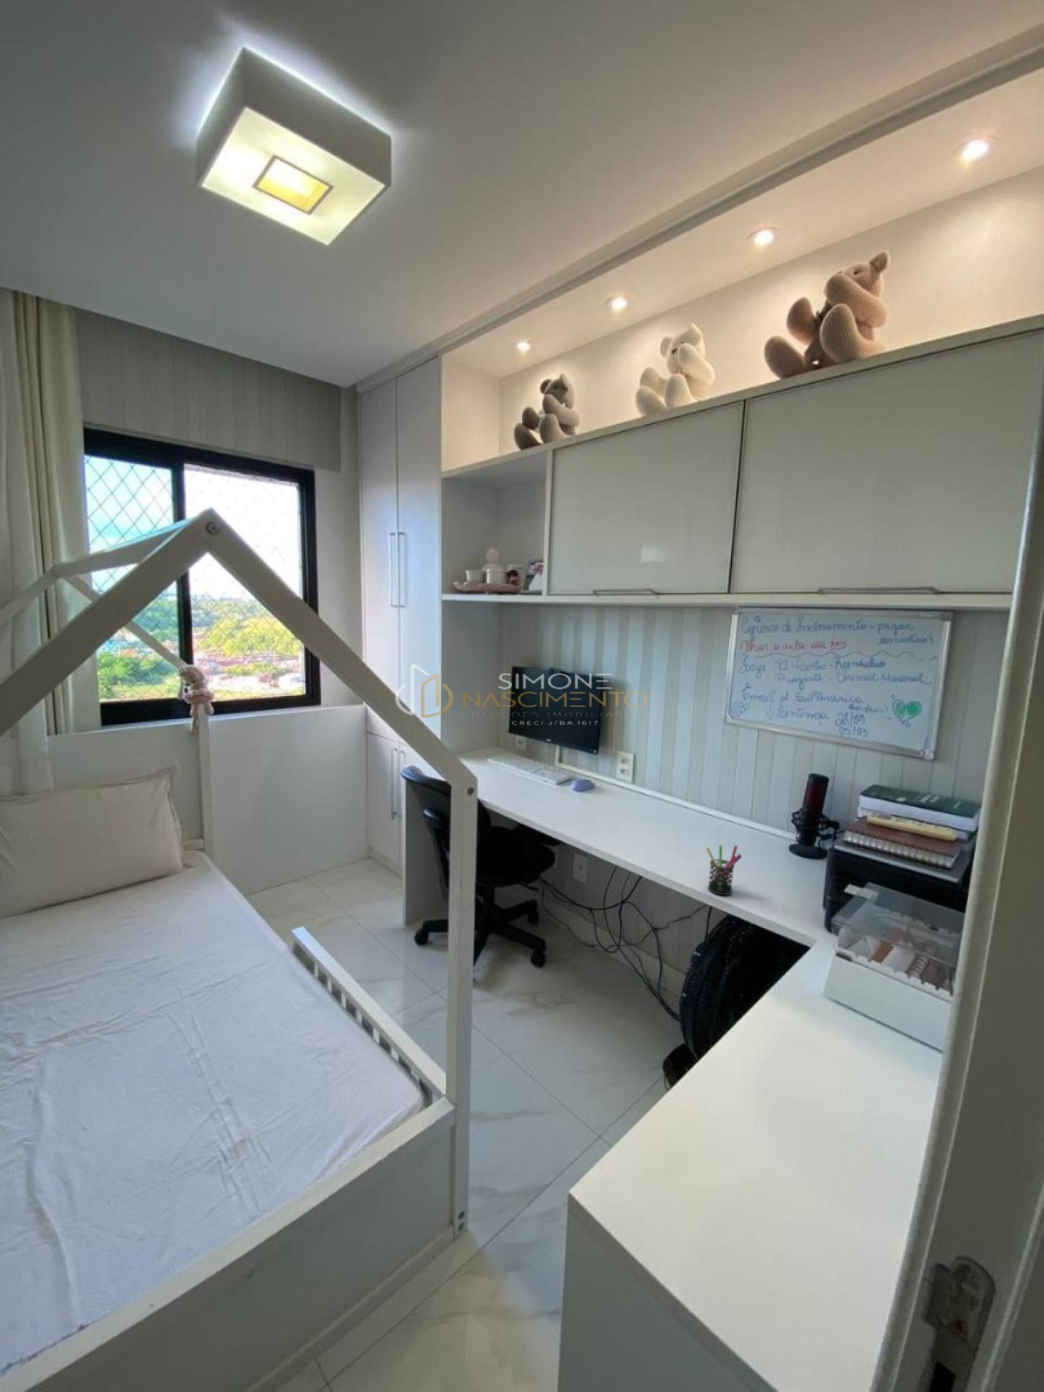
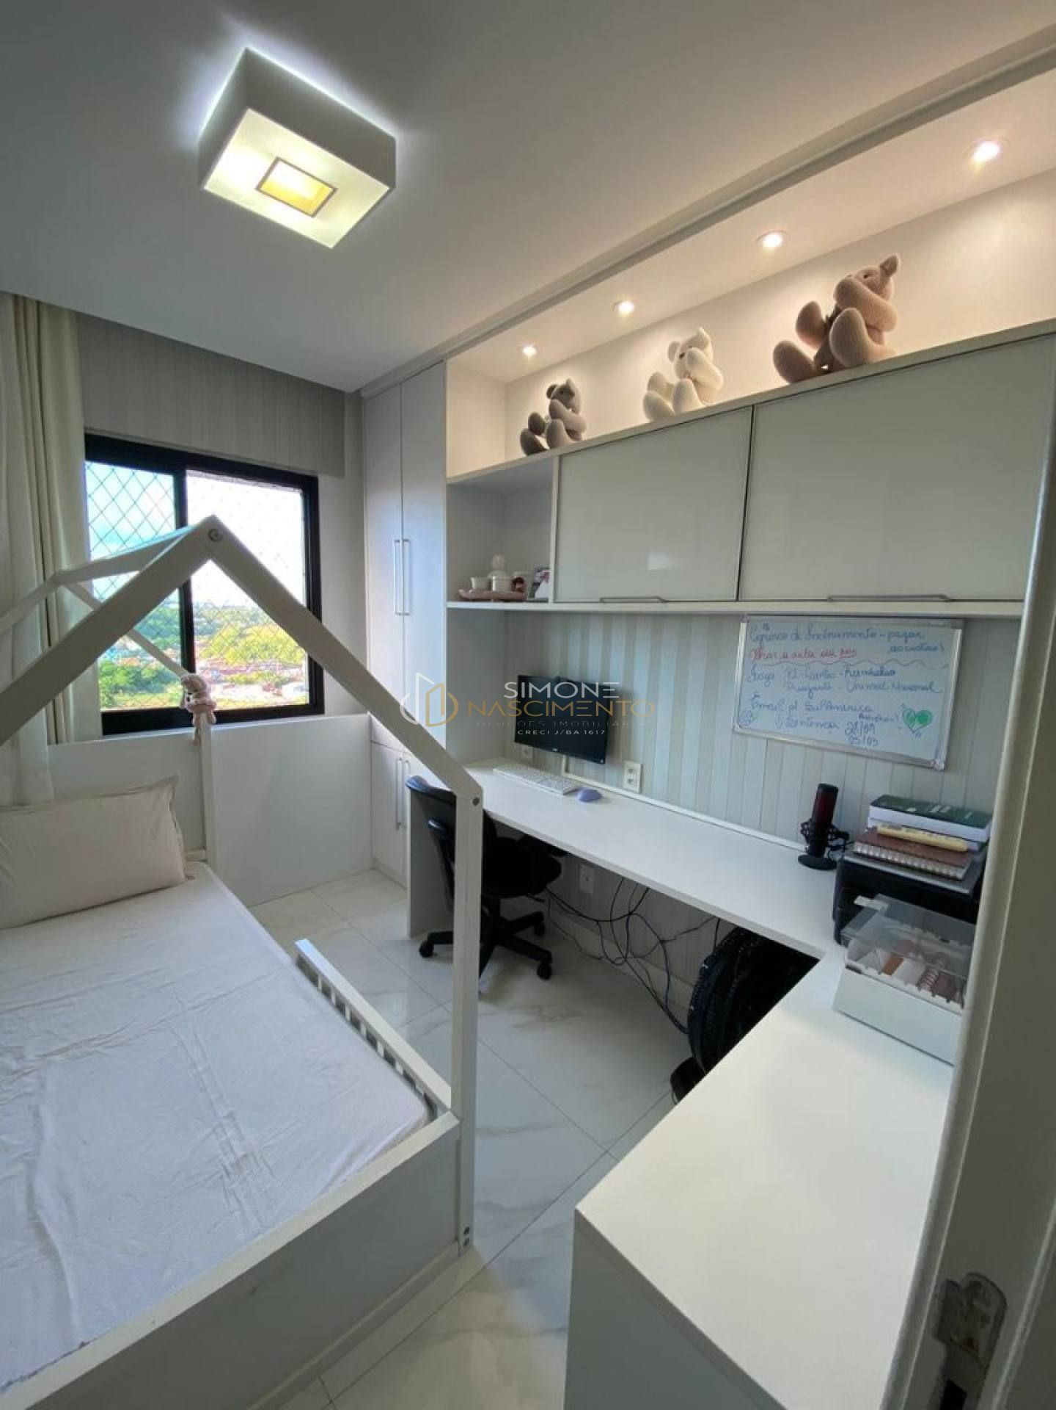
- pen holder [705,845,742,895]
